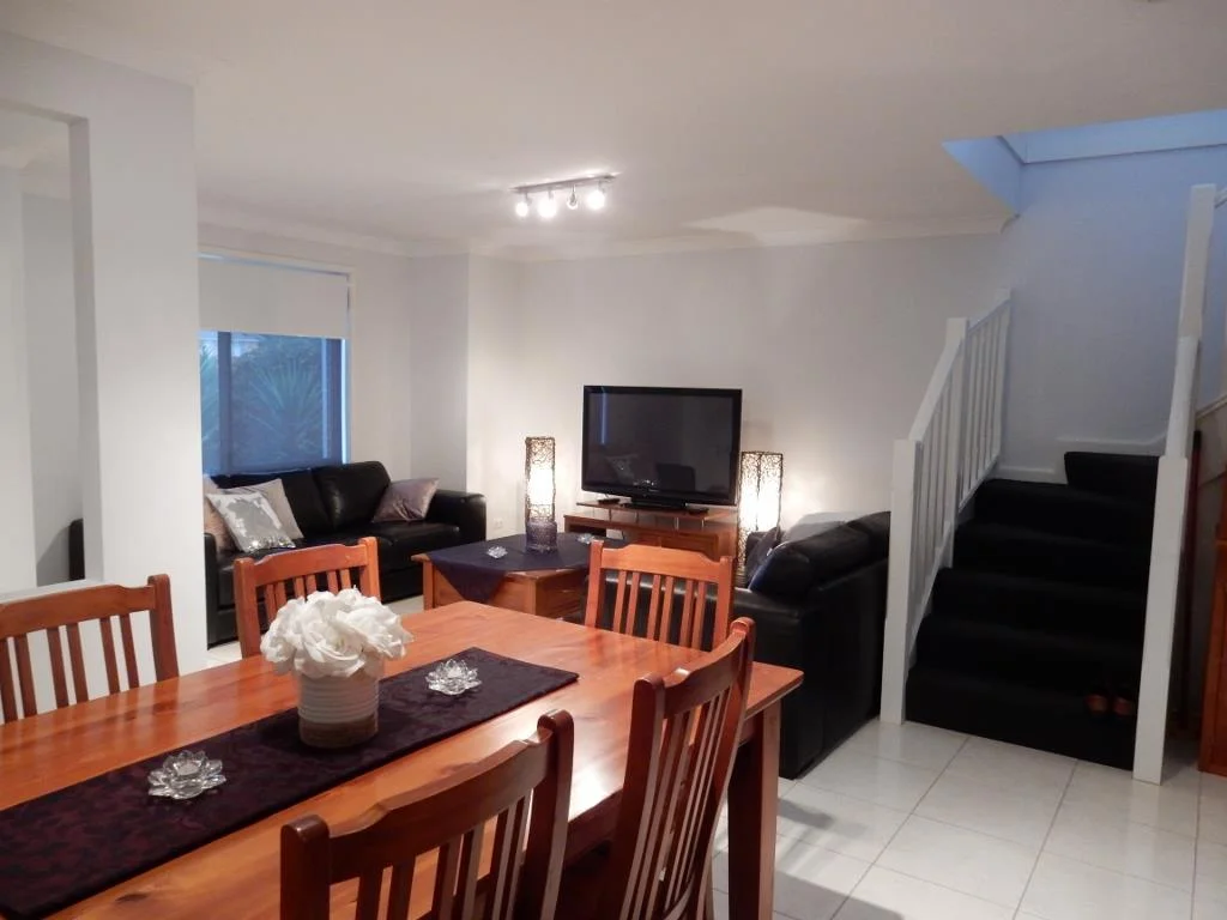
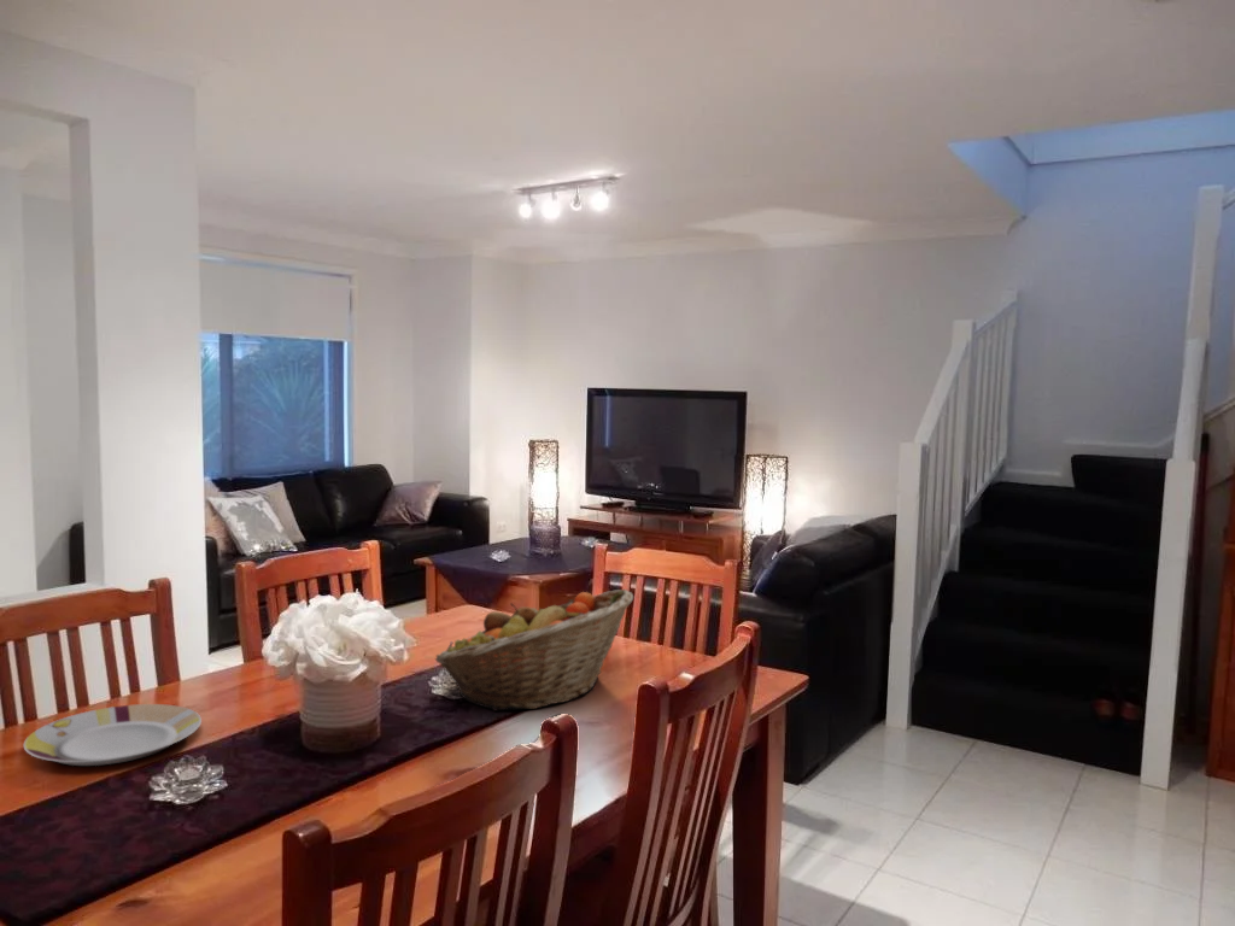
+ plate [22,703,203,767]
+ fruit basket [434,588,634,713]
